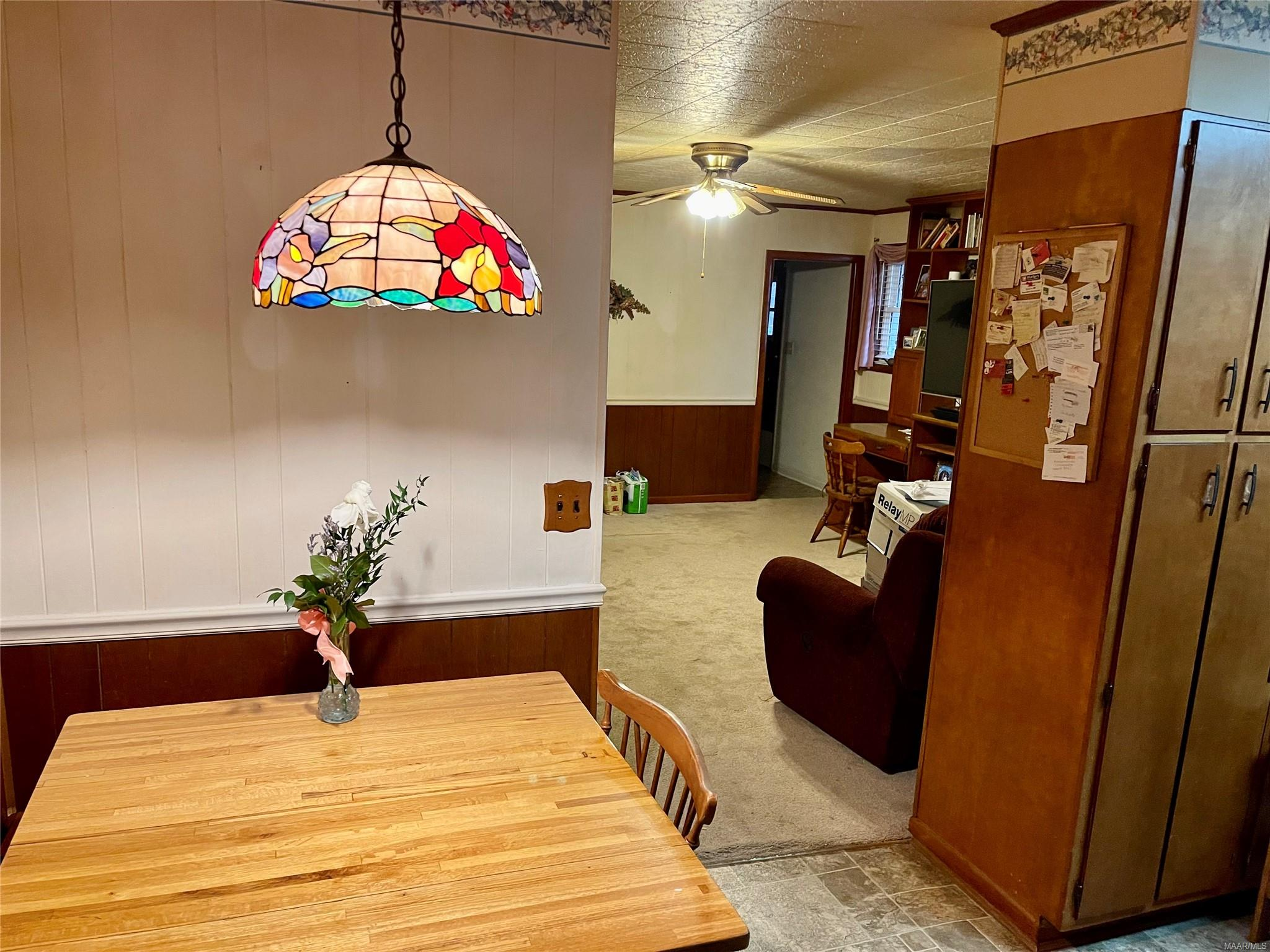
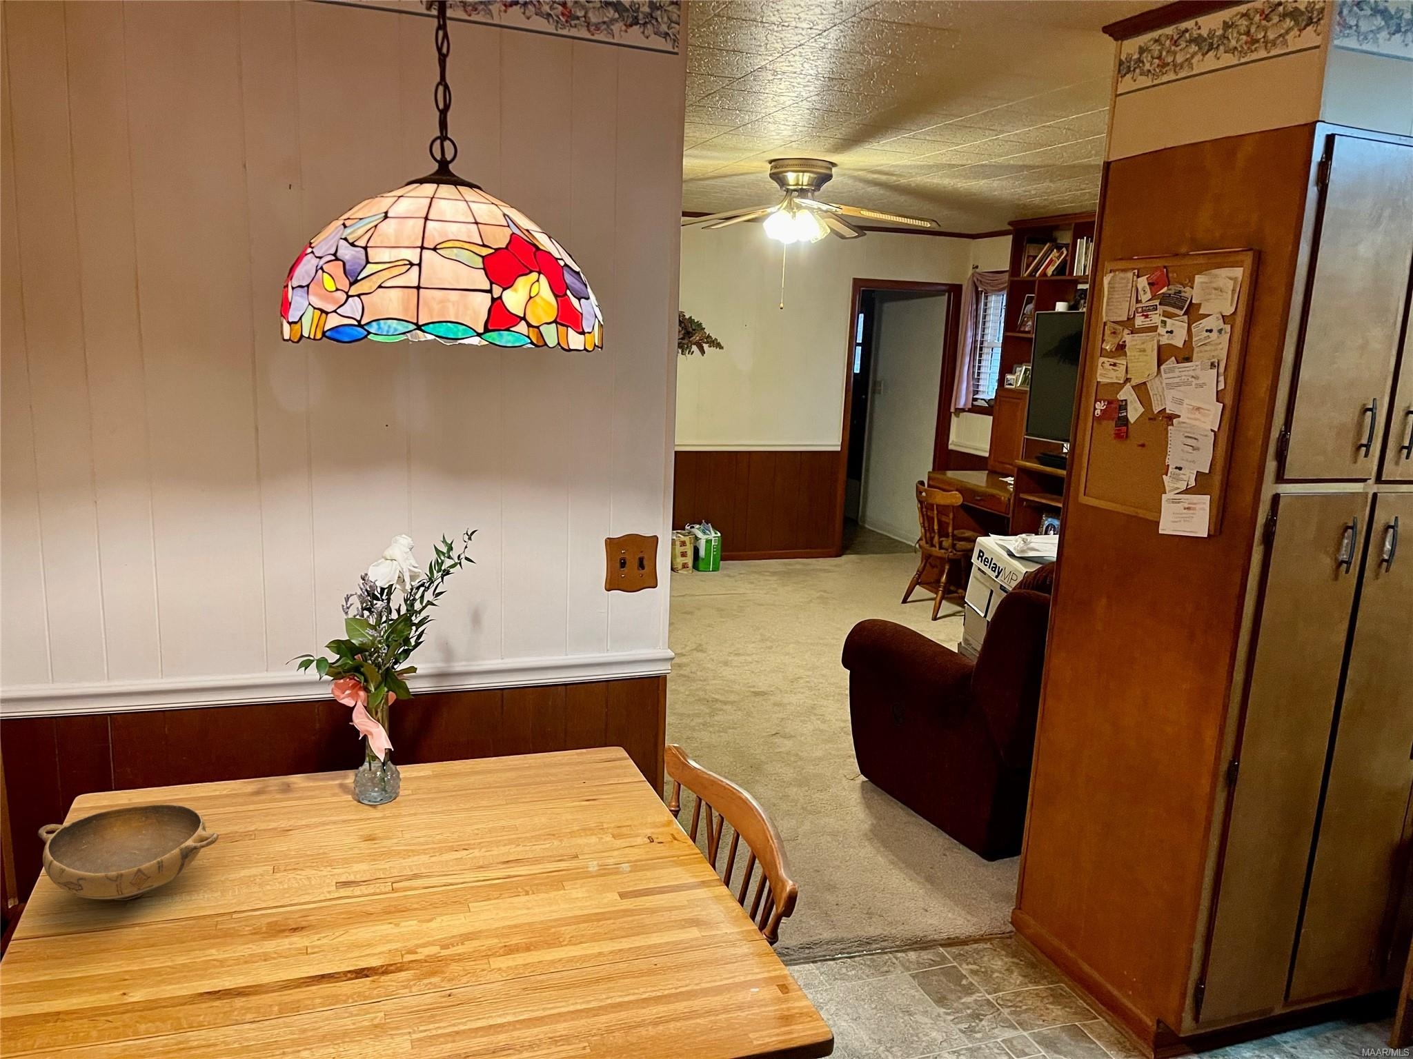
+ bowl [37,804,219,900]
